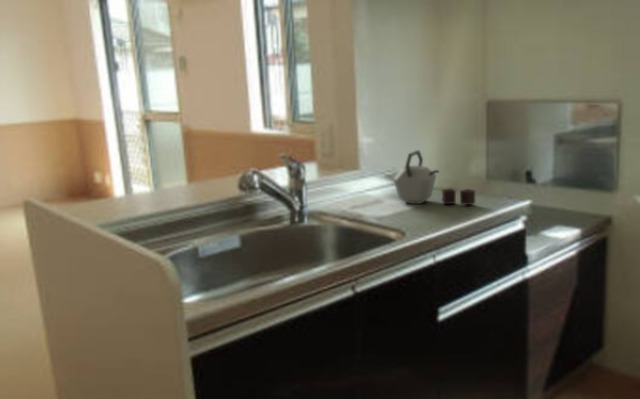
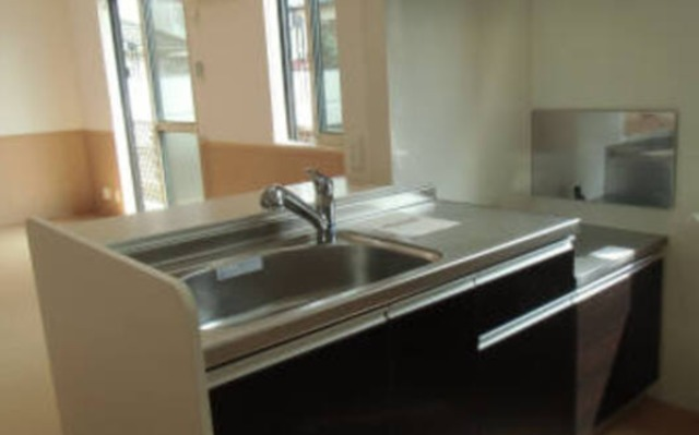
- kettle [392,149,476,206]
